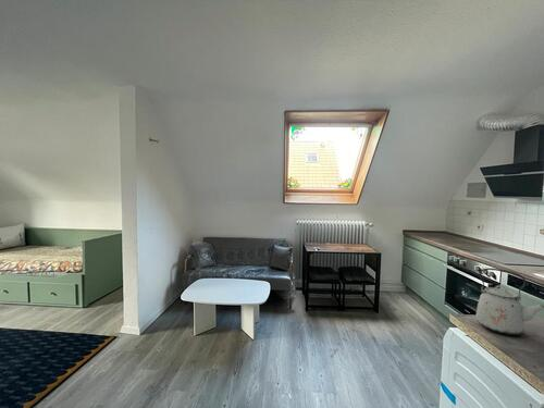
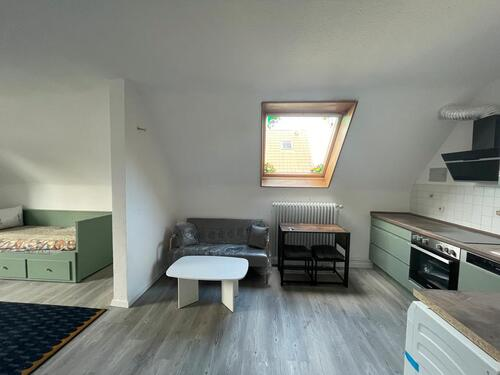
- kettle [474,267,544,336]
